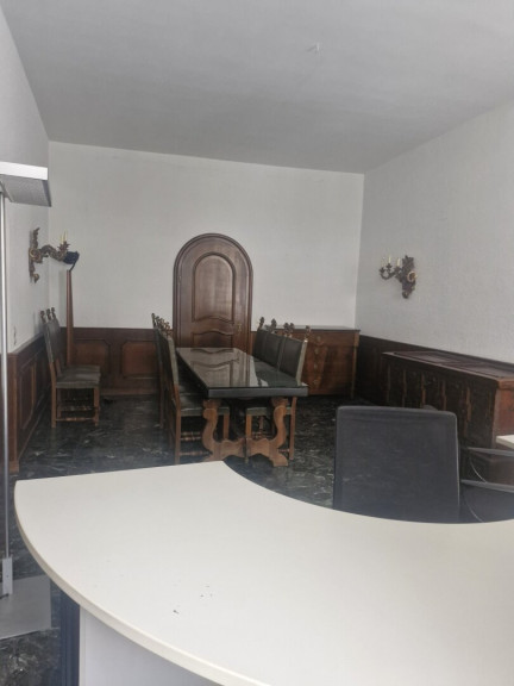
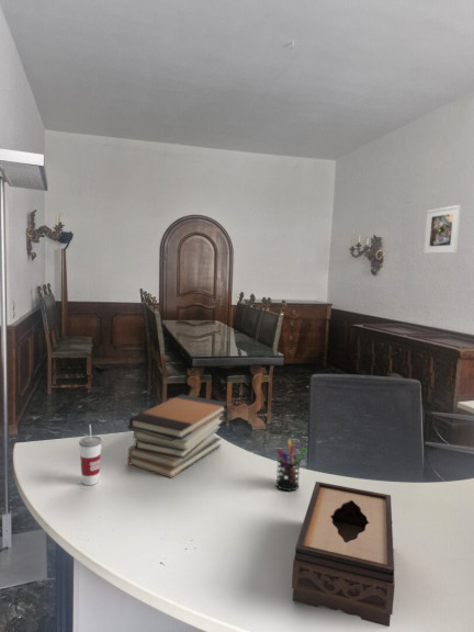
+ cup [78,424,103,486]
+ tissue box [291,481,396,628]
+ pen holder [275,438,308,492]
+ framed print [422,204,462,255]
+ book stack [126,393,228,479]
